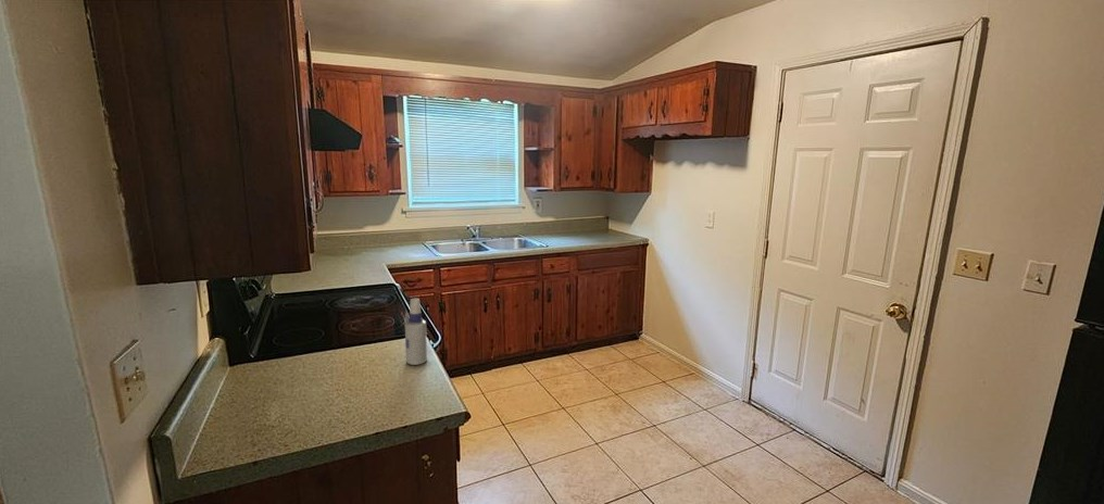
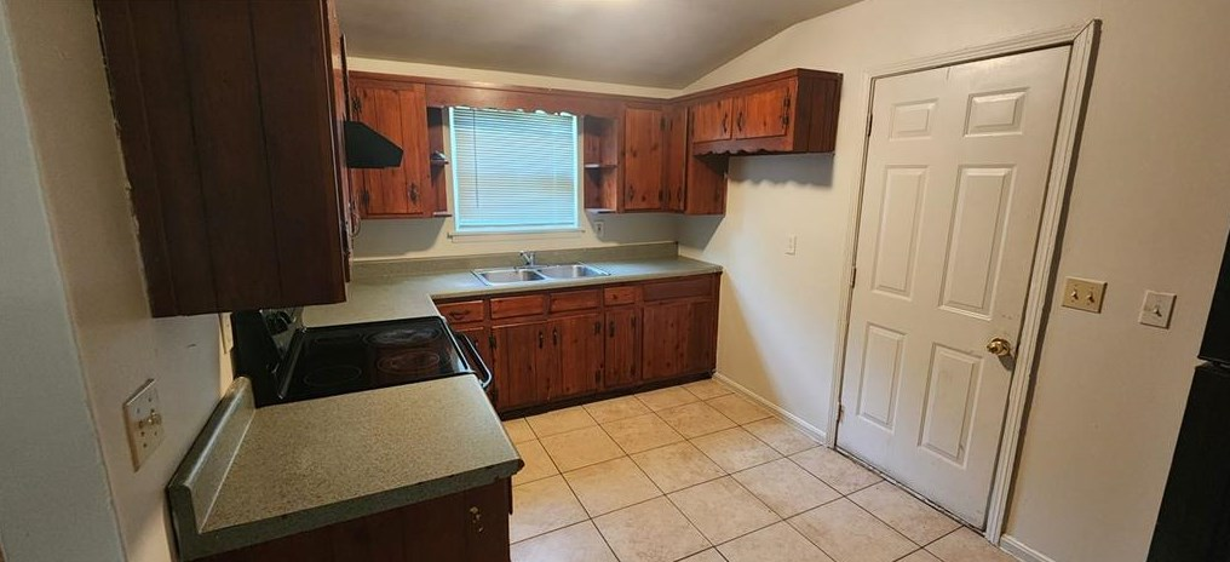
- spray bottle [404,298,428,366]
